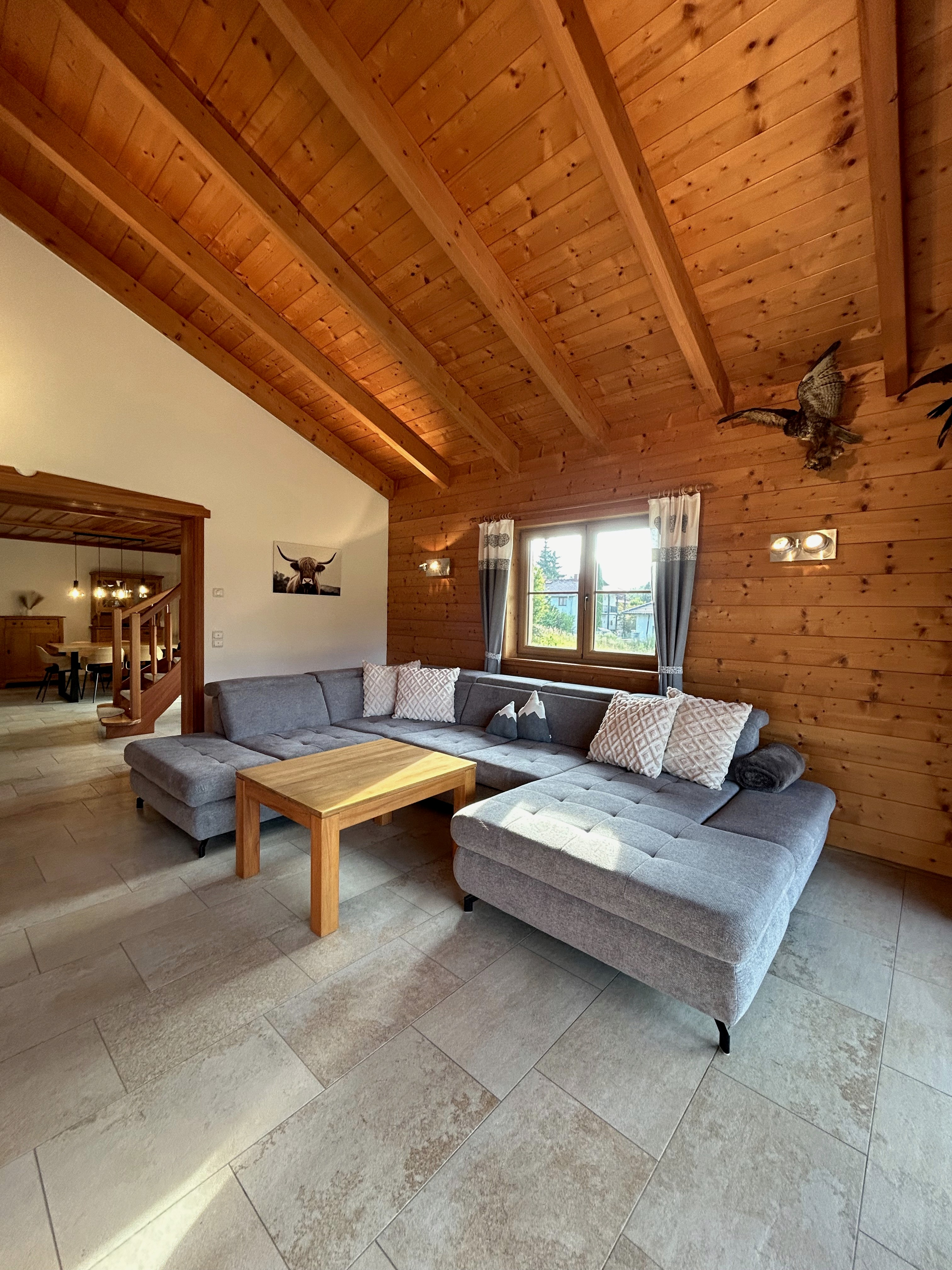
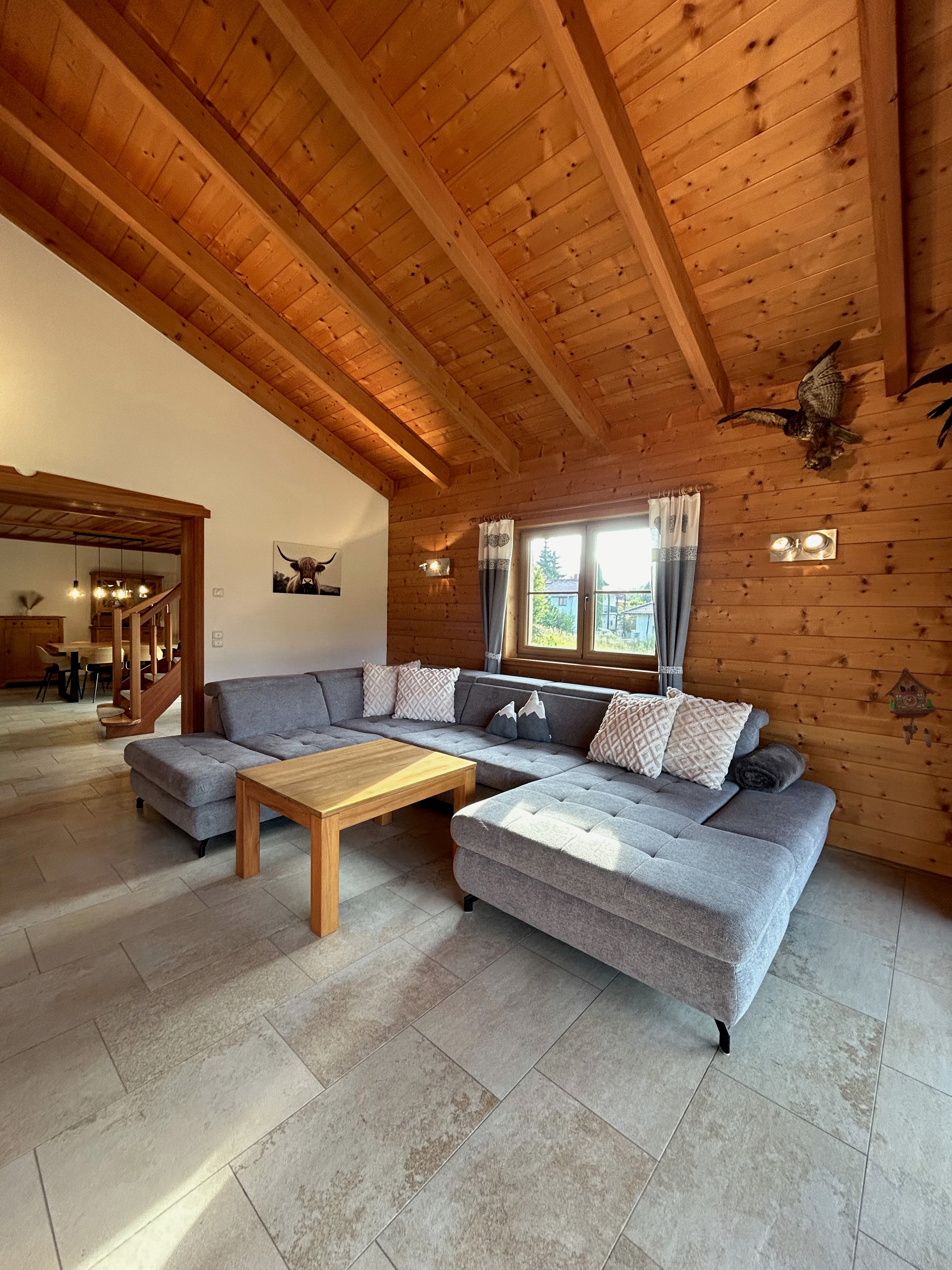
+ cuckoo clock [882,667,938,748]
